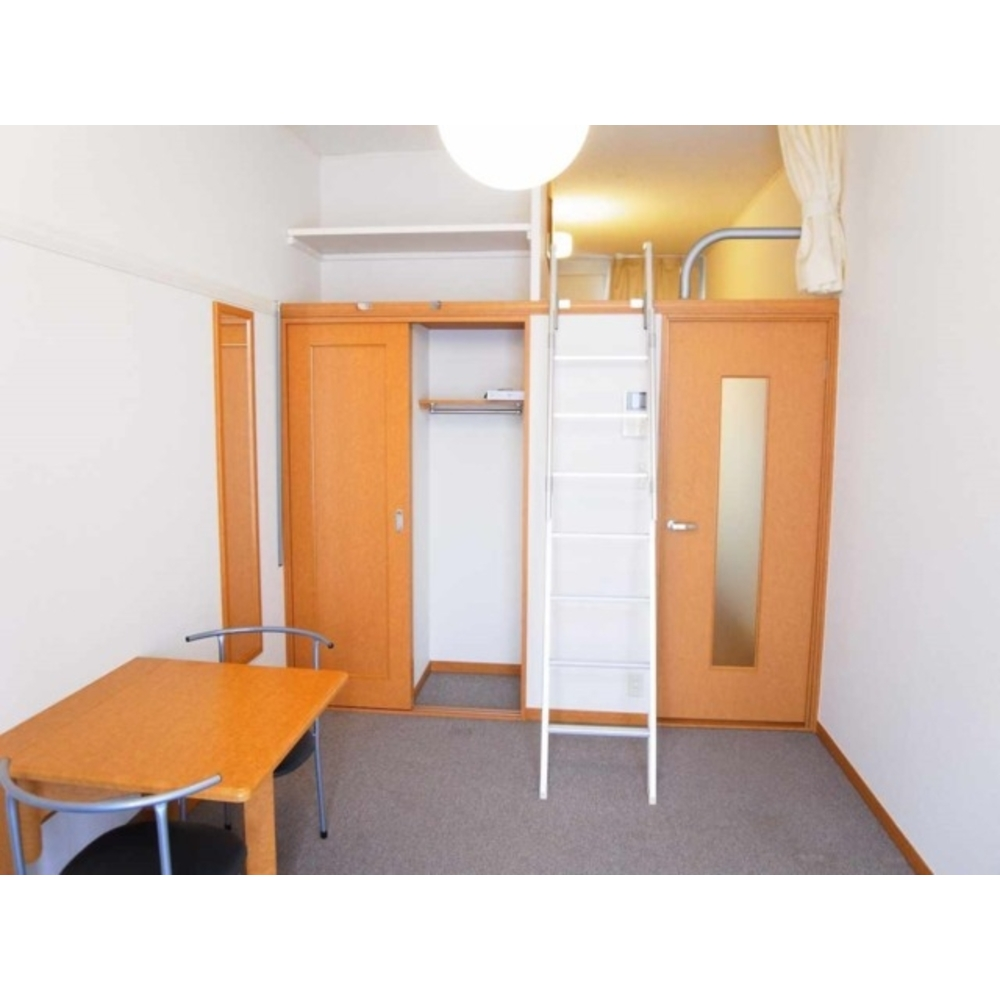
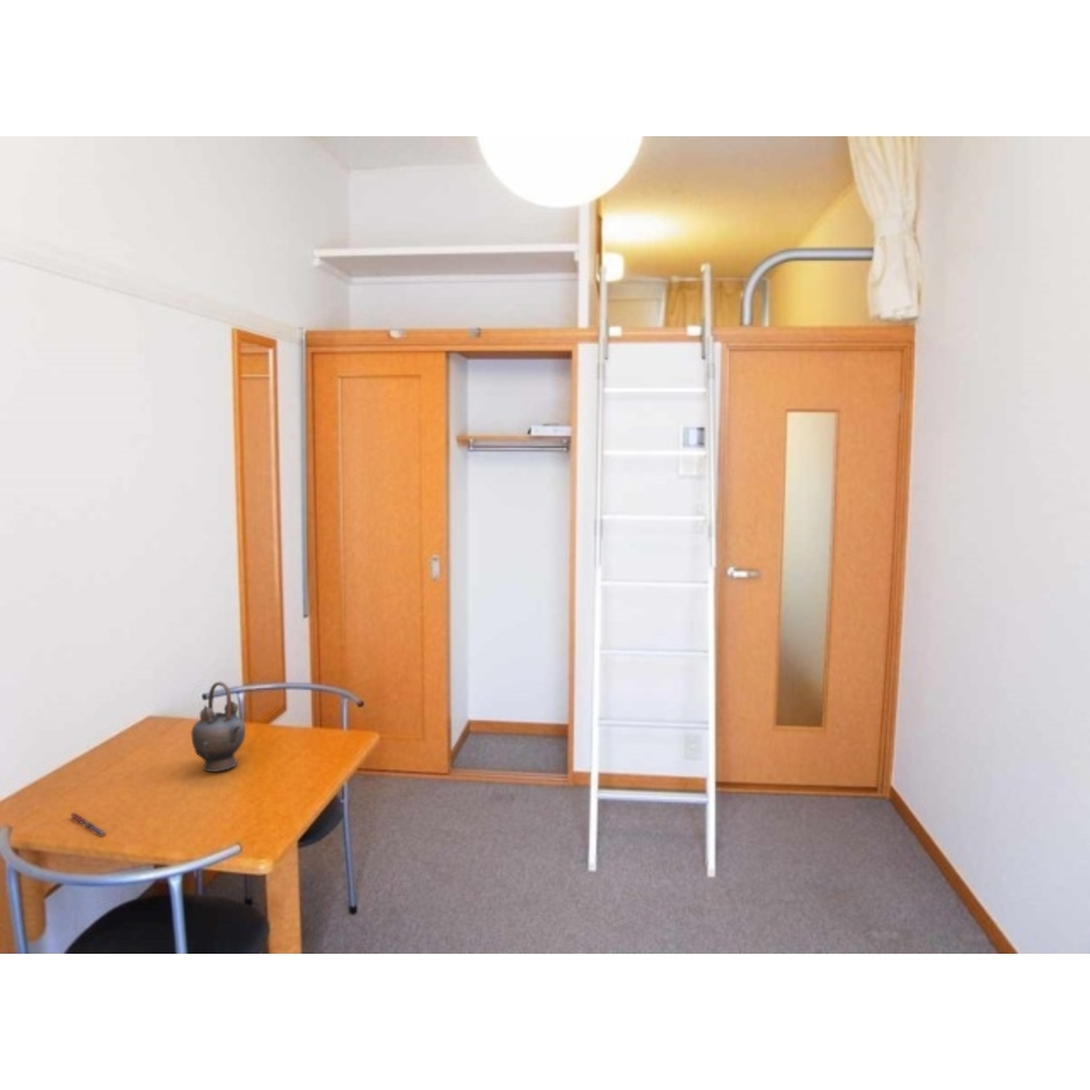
+ pen [69,811,108,836]
+ teapot [190,680,246,773]
